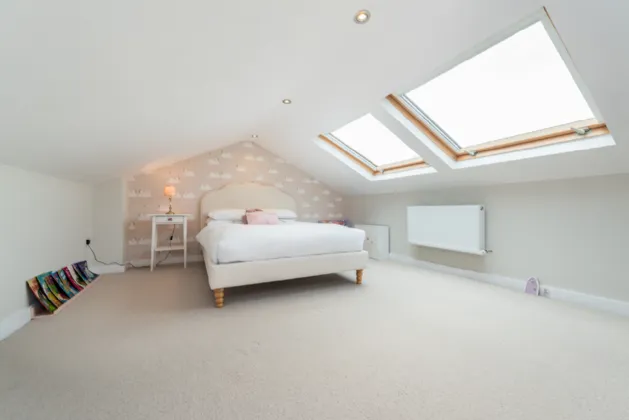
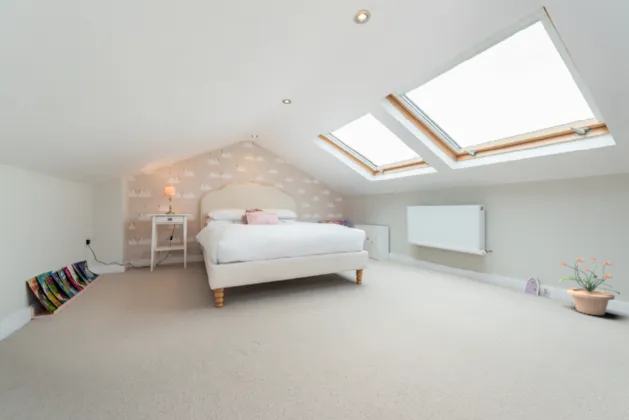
+ potted plant [558,256,621,316]
